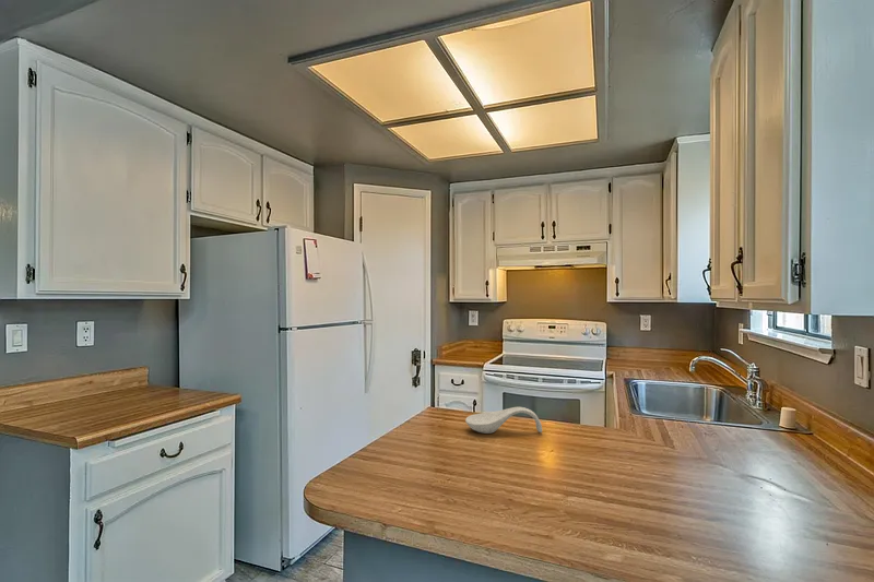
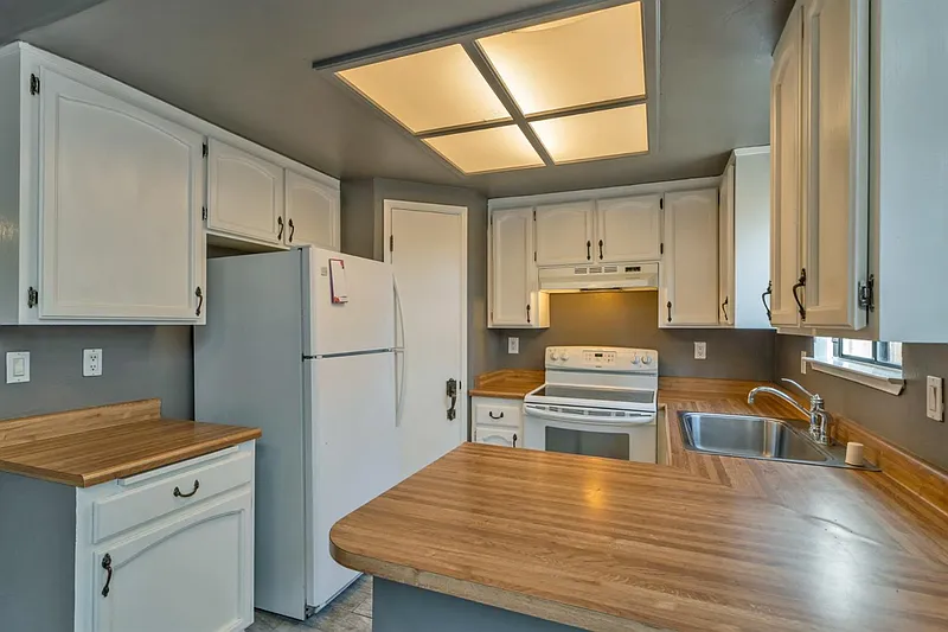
- spoon rest [464,406,543,435]
